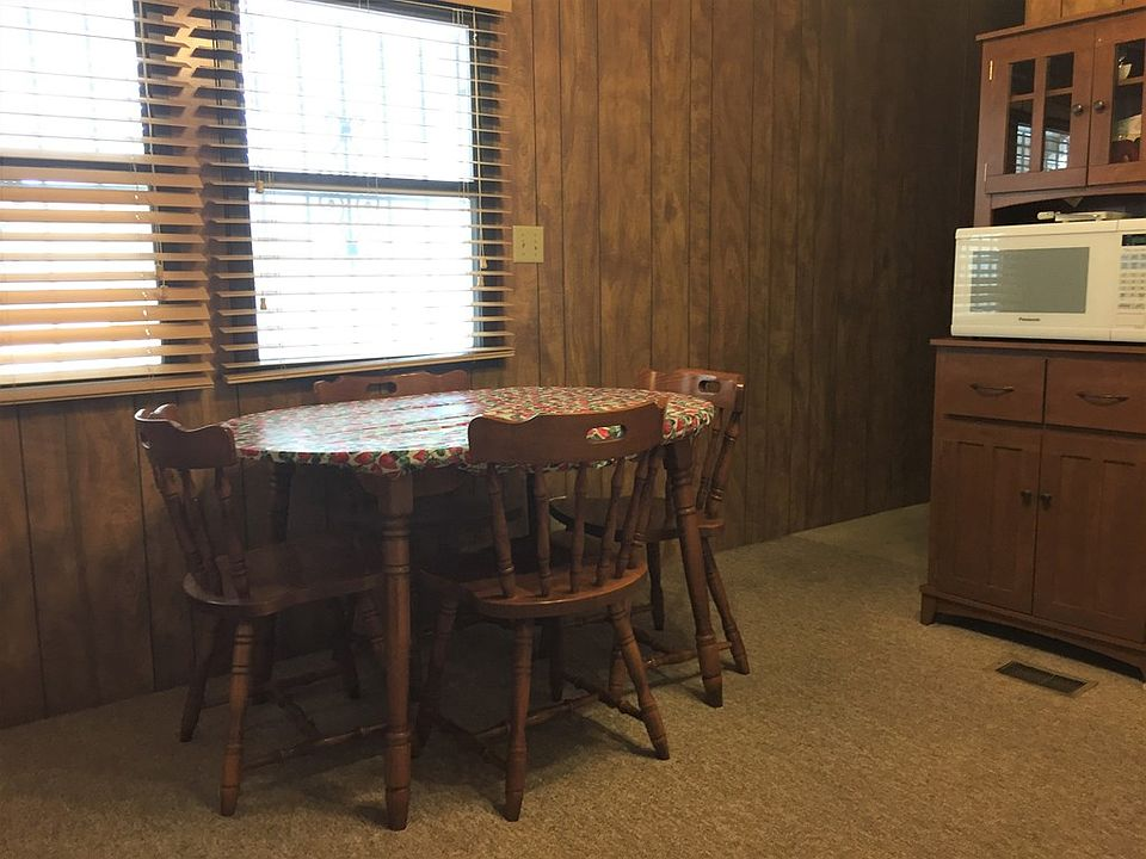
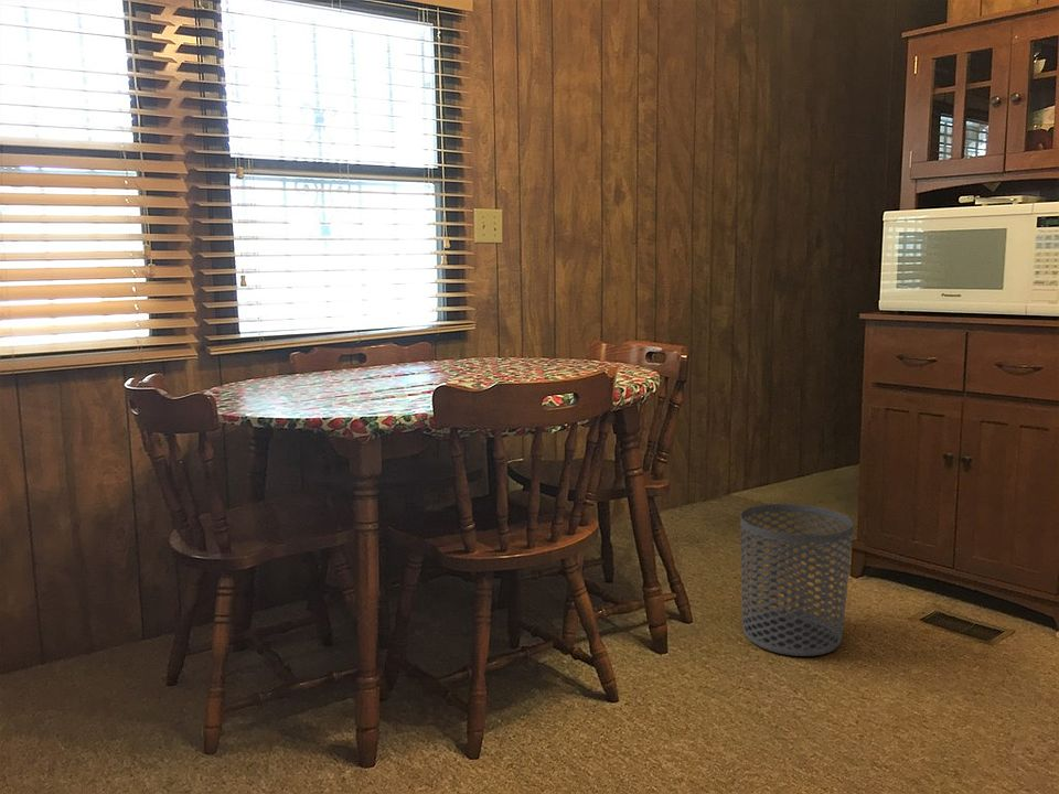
+ waste bin [739,503,854,657]
